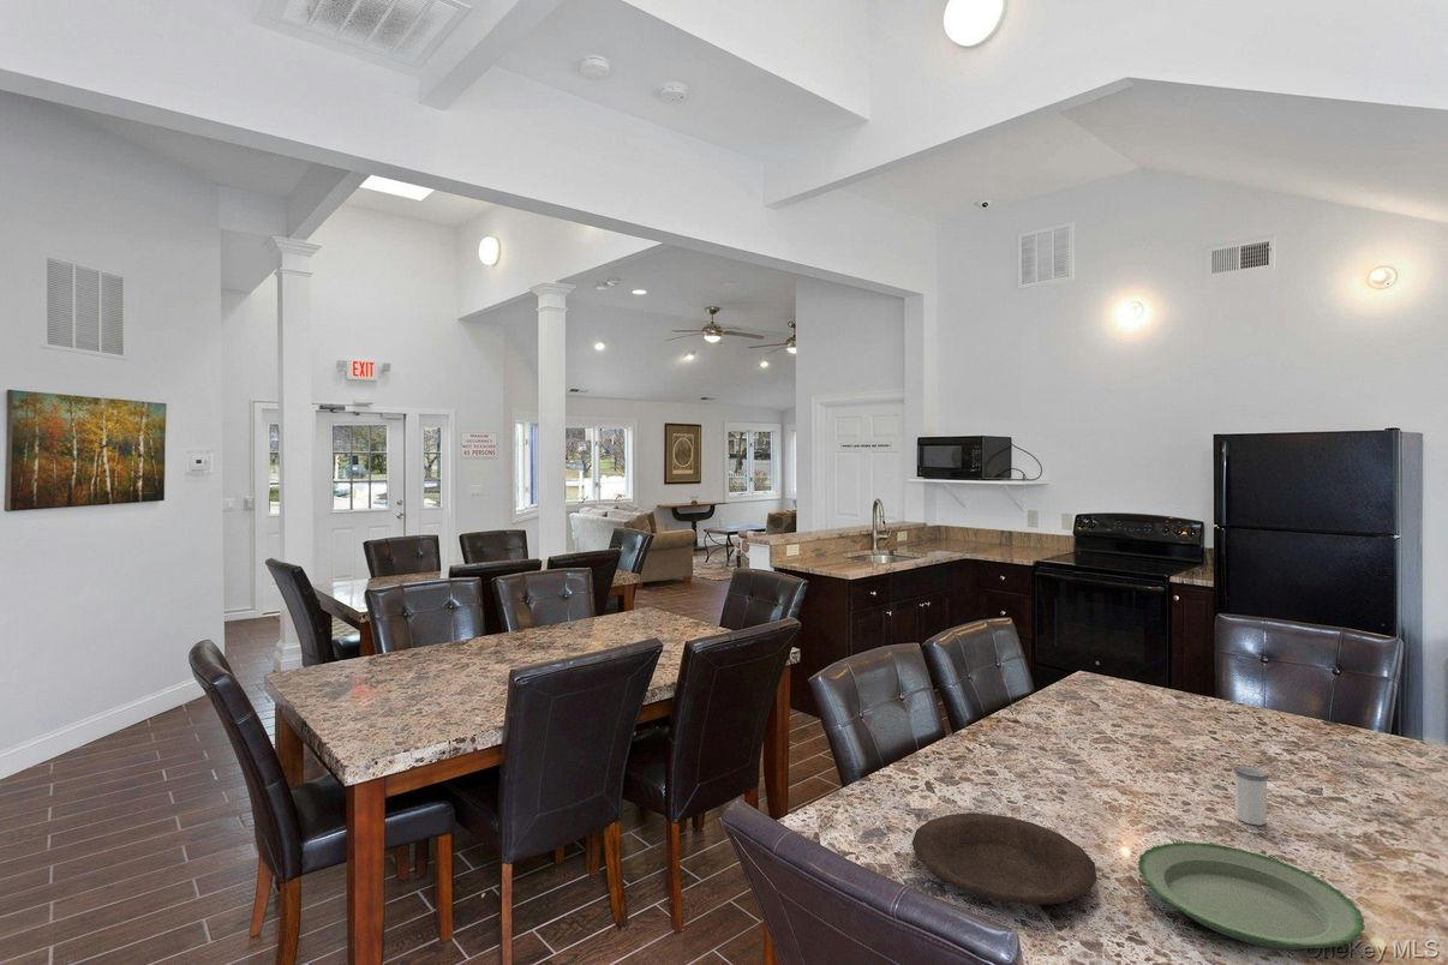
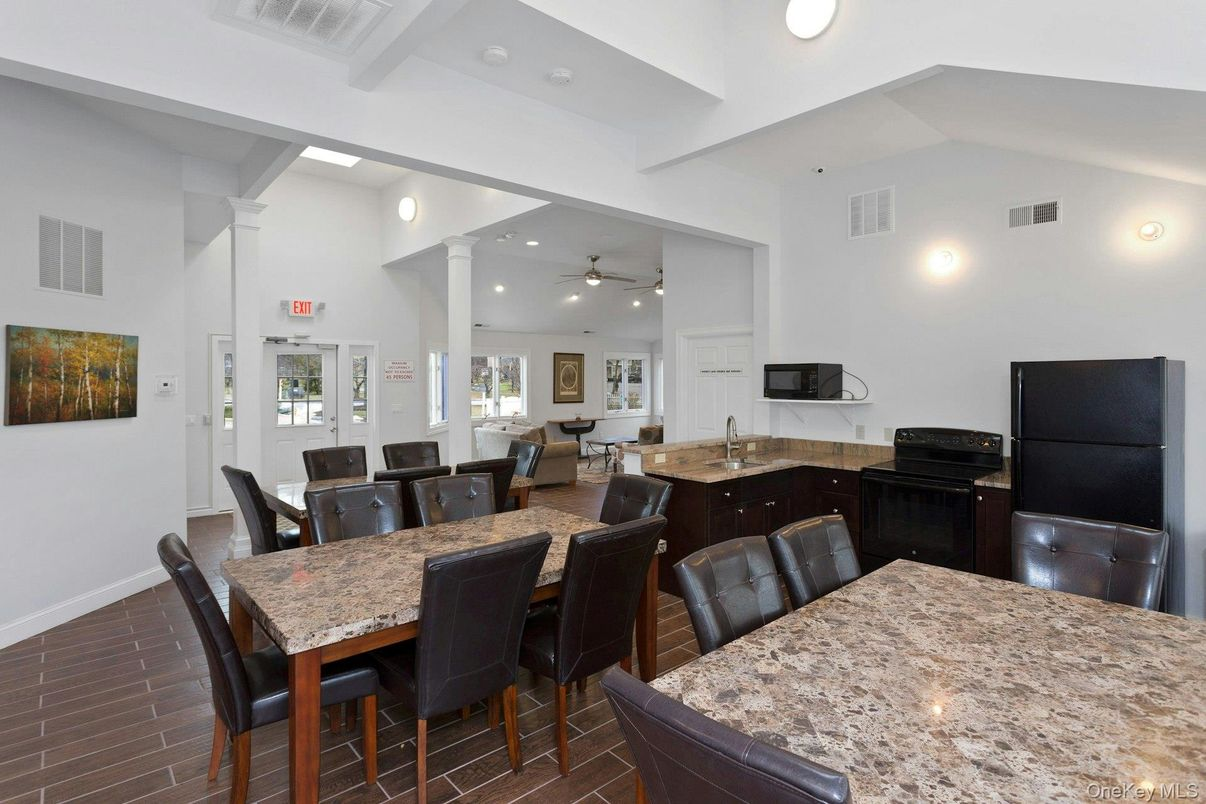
- plate [910,811,1099,906]
- salt shaker [1233,765,1269,827]
- plate [1137,841,1366,951]
